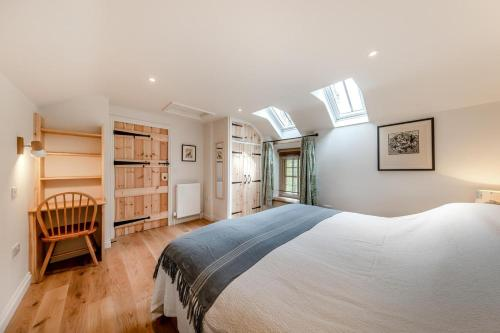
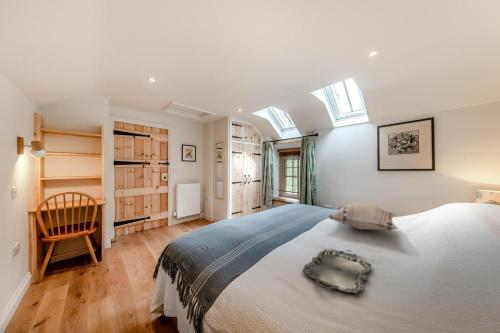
+ serving tray [301,249,372,295]
+ decorative pillow [328,202,399,231]
